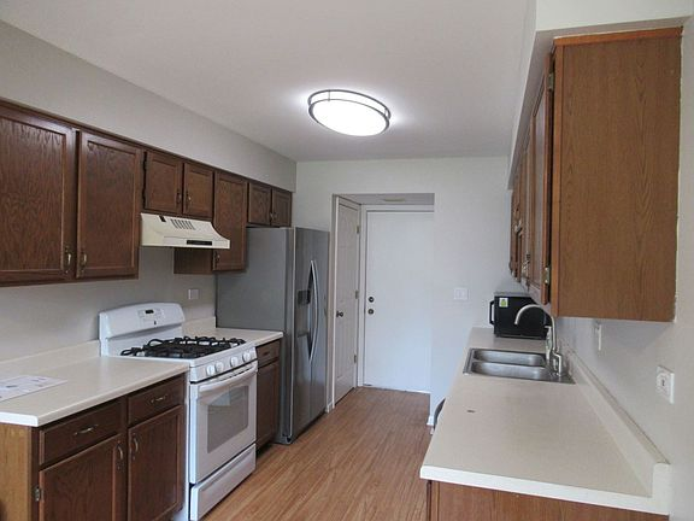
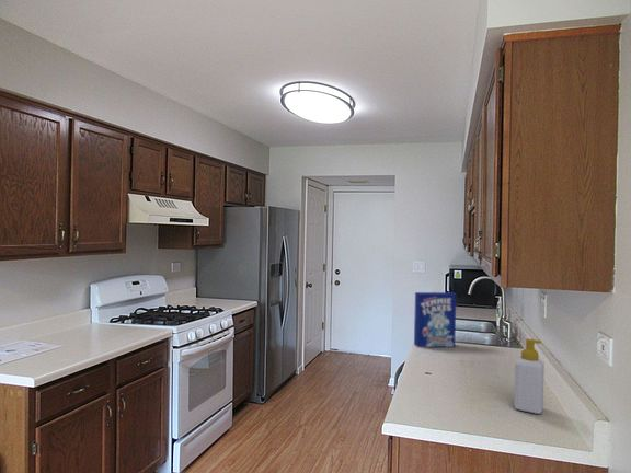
+ soap bottle [513,338,546,415]
+ cereal box [413,291,457,348]
